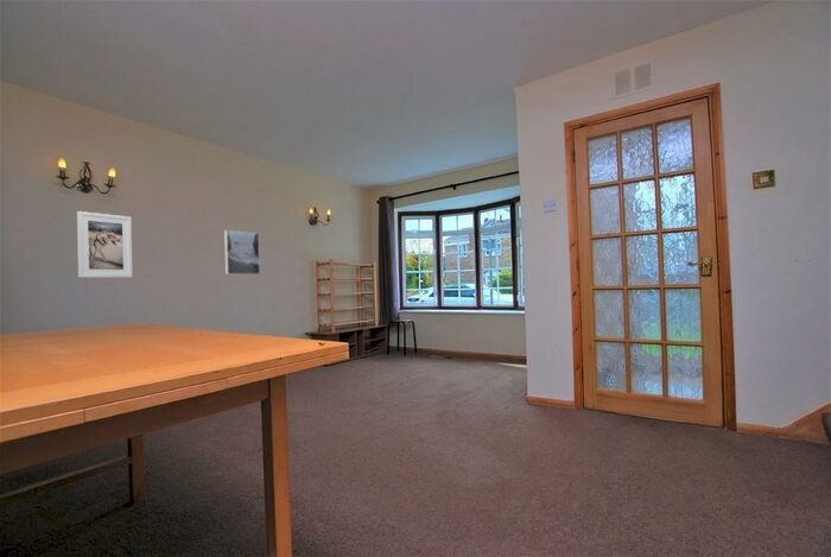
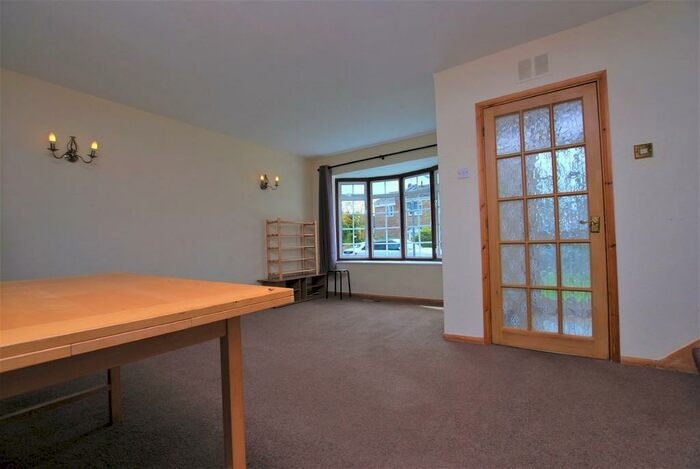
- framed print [76,210,133,278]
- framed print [223,229,261,276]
